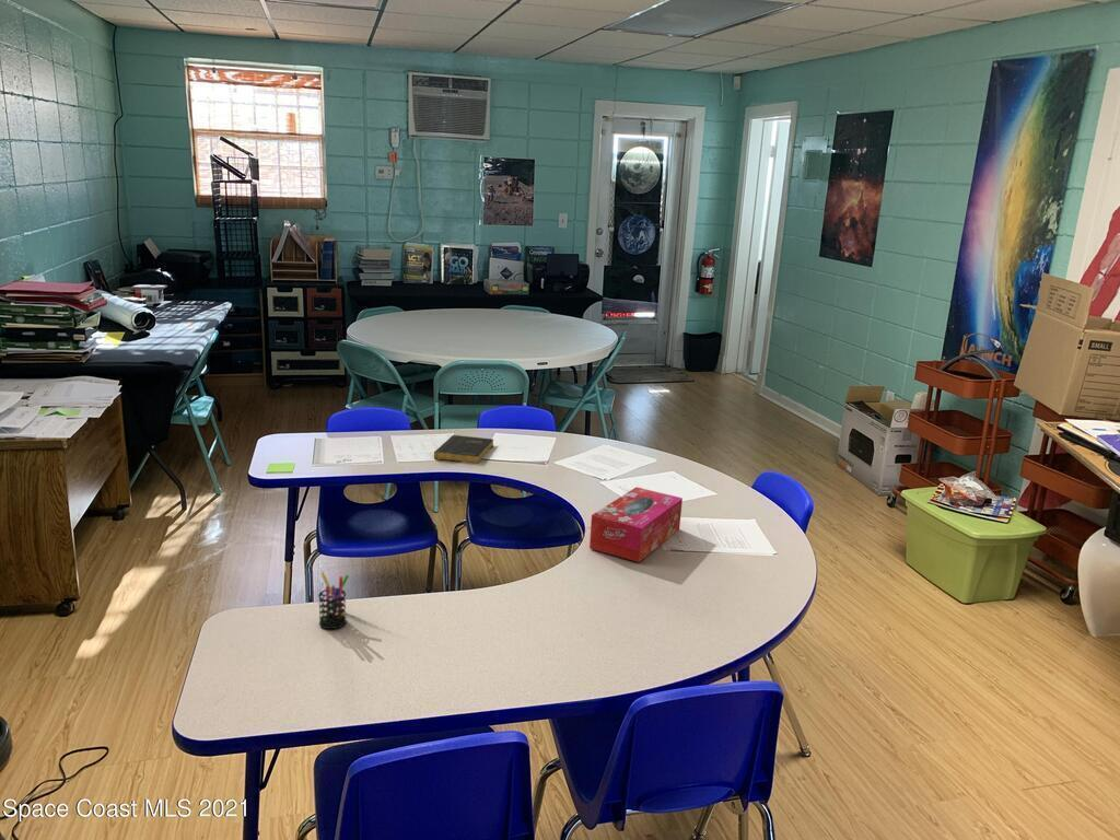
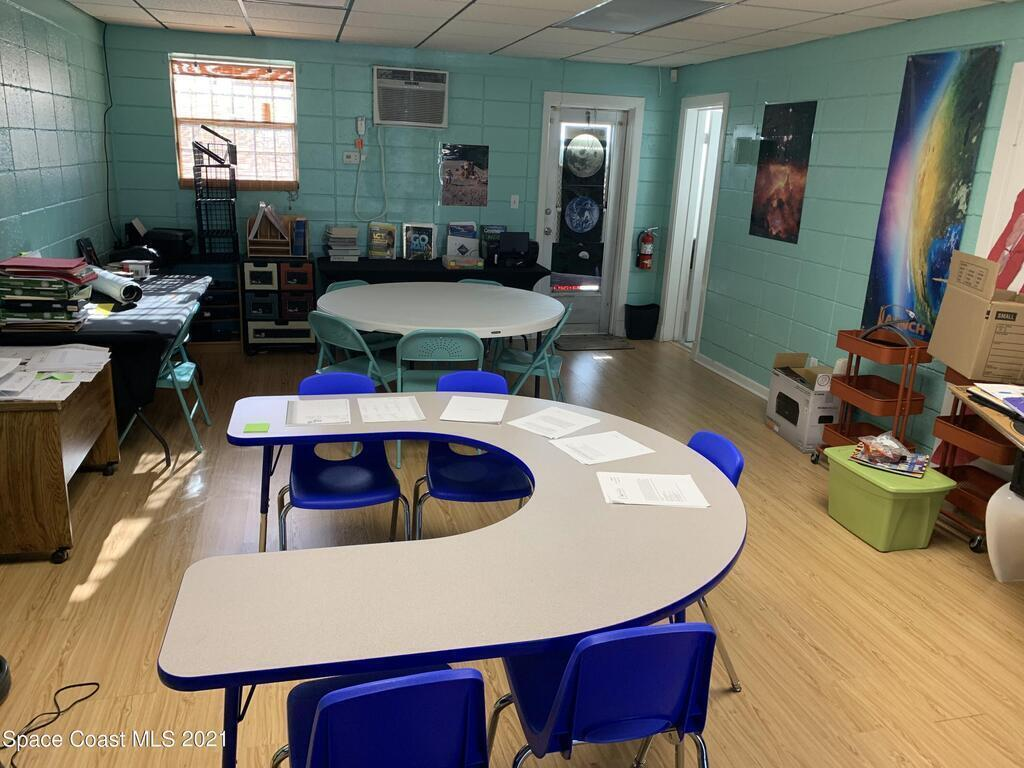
- tissue box [588,487,684,563]
- book [433,434,494,465]
- pen holder [317,571,350,630]
